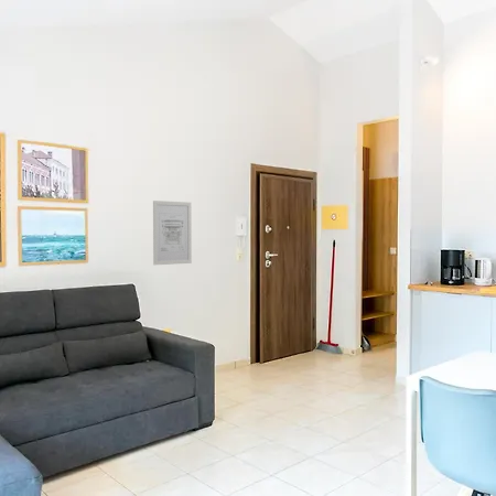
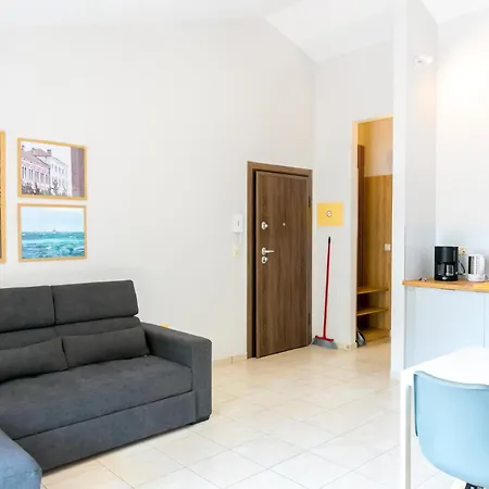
- wall art [152,200,193,266]
